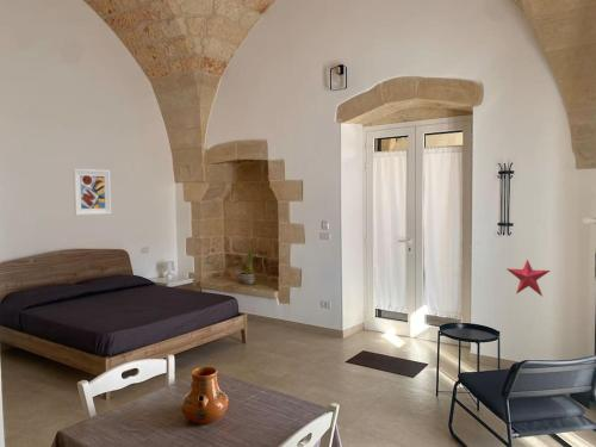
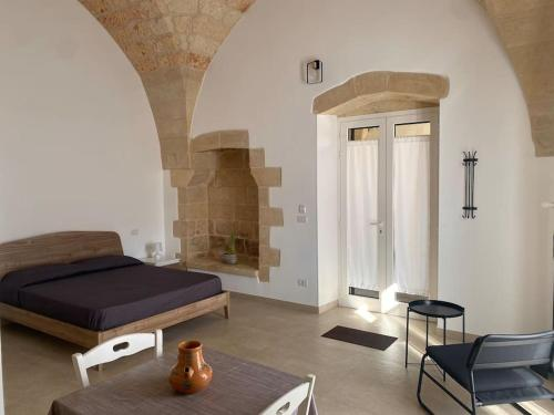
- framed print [72,168,112,216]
- decorative star [505,259,551,297]
